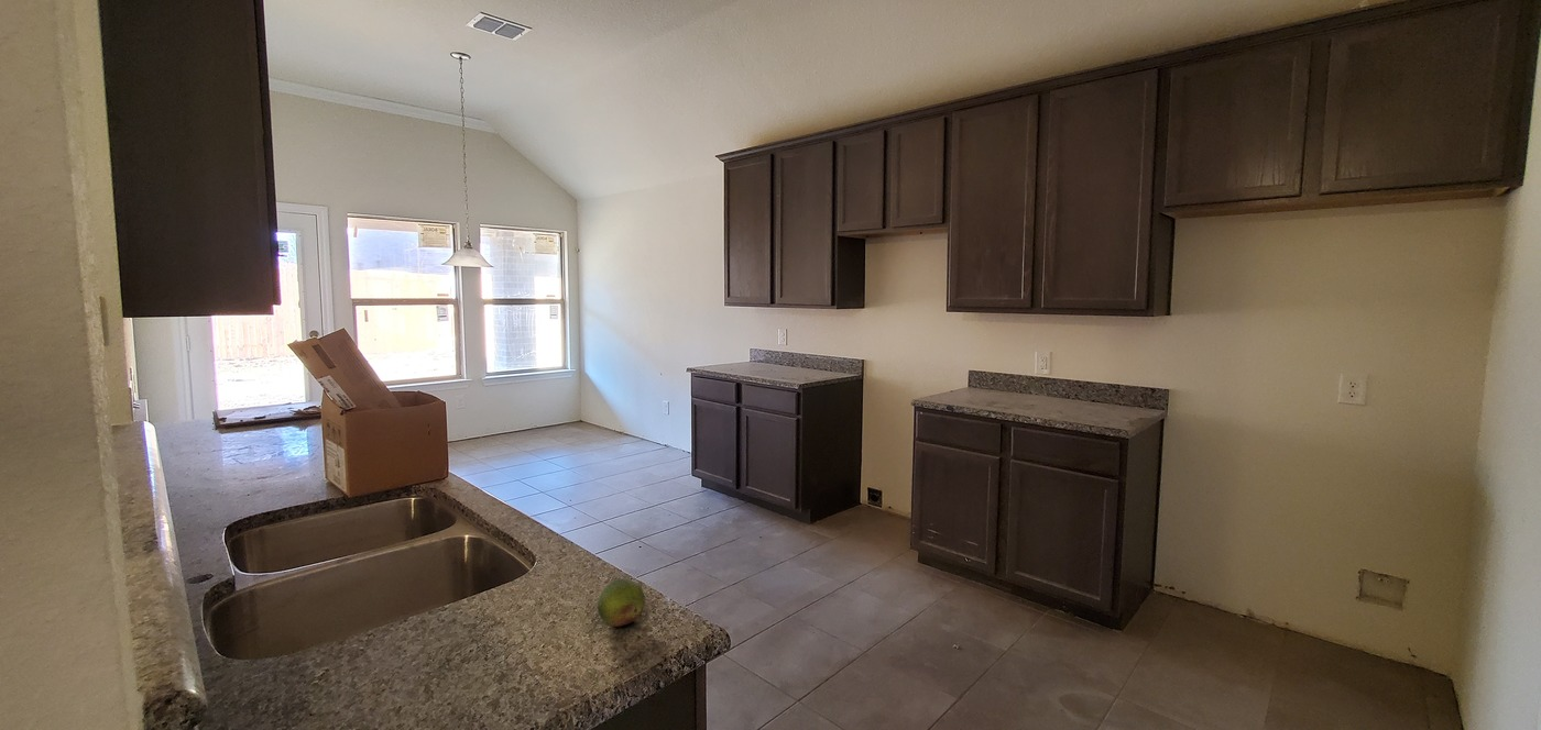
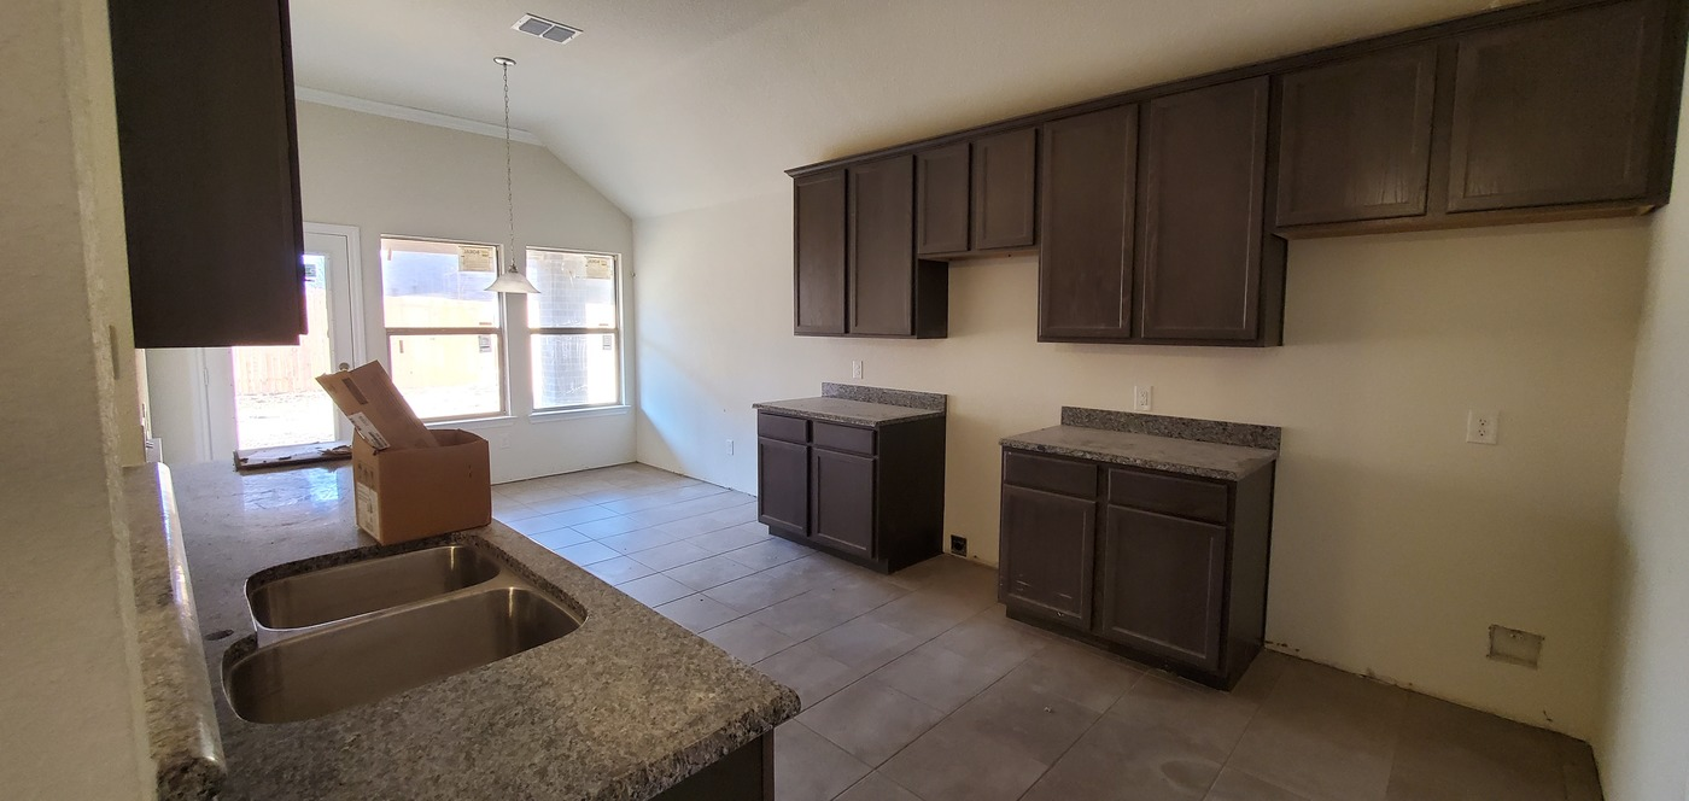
- fruit [597,578,646,628]
